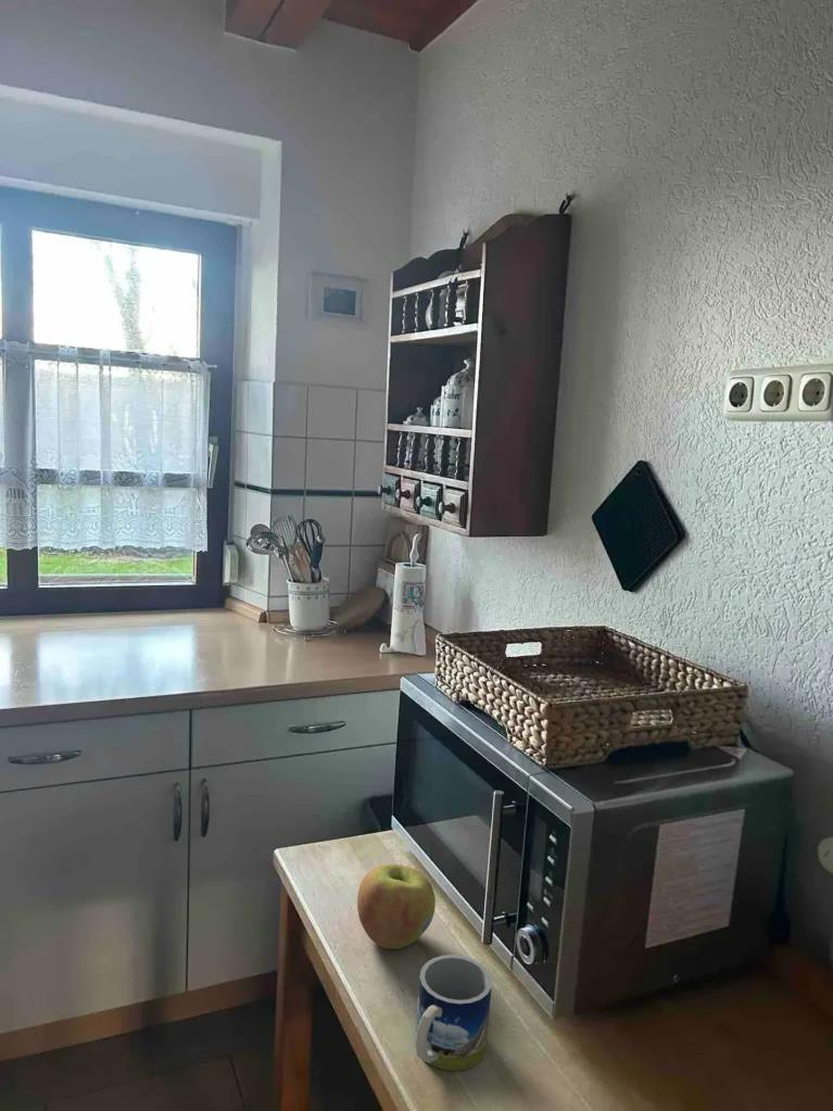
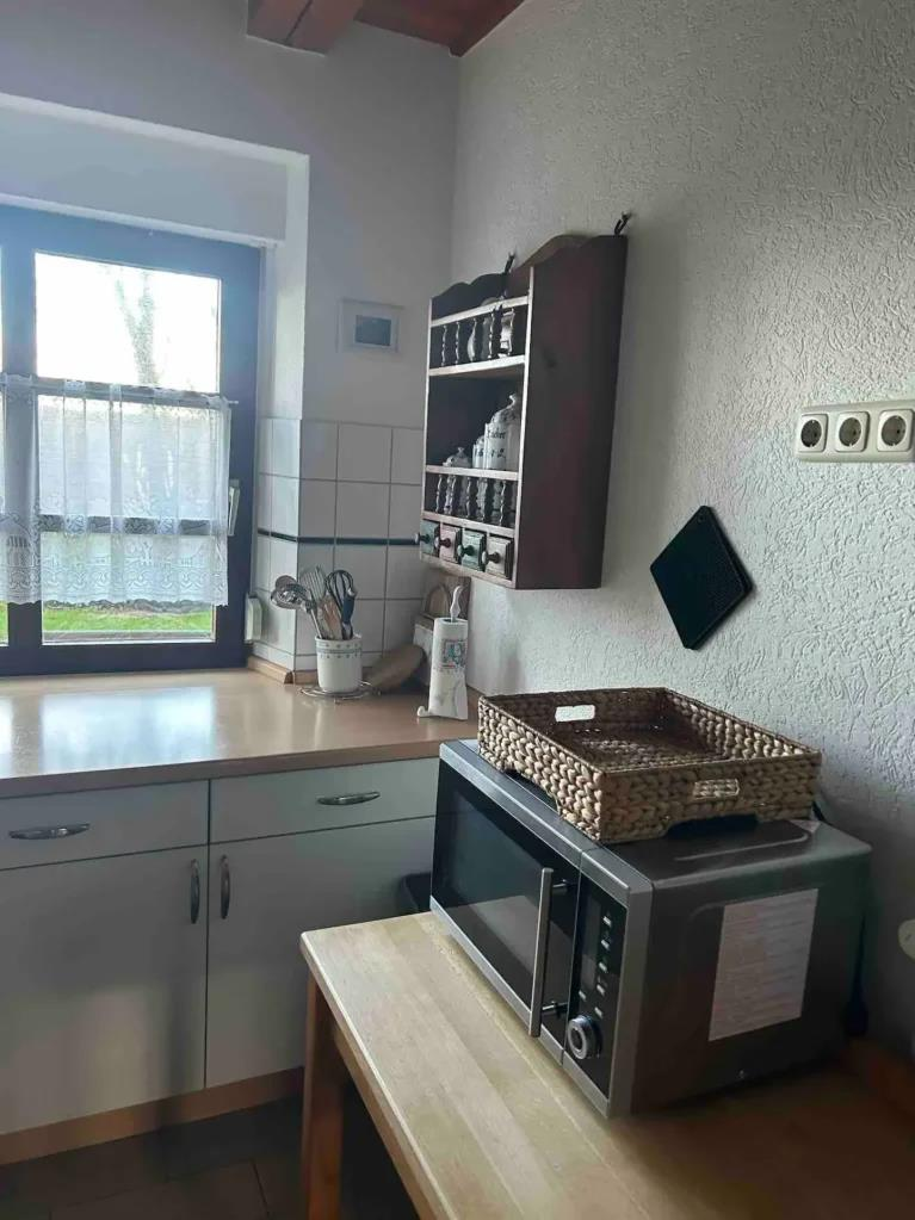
- mug [414,954,493,1072]
- apple [356,862,437,950]
